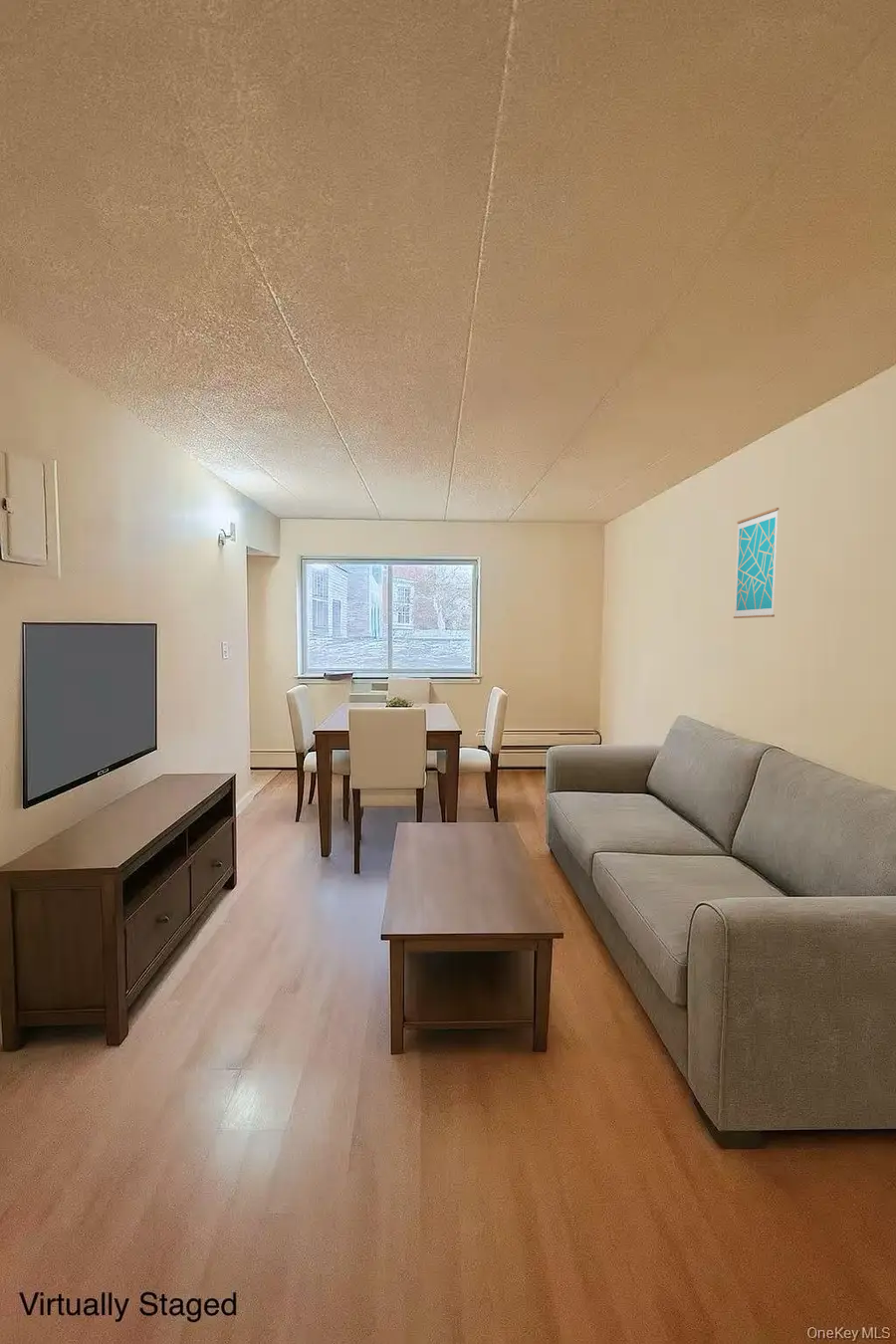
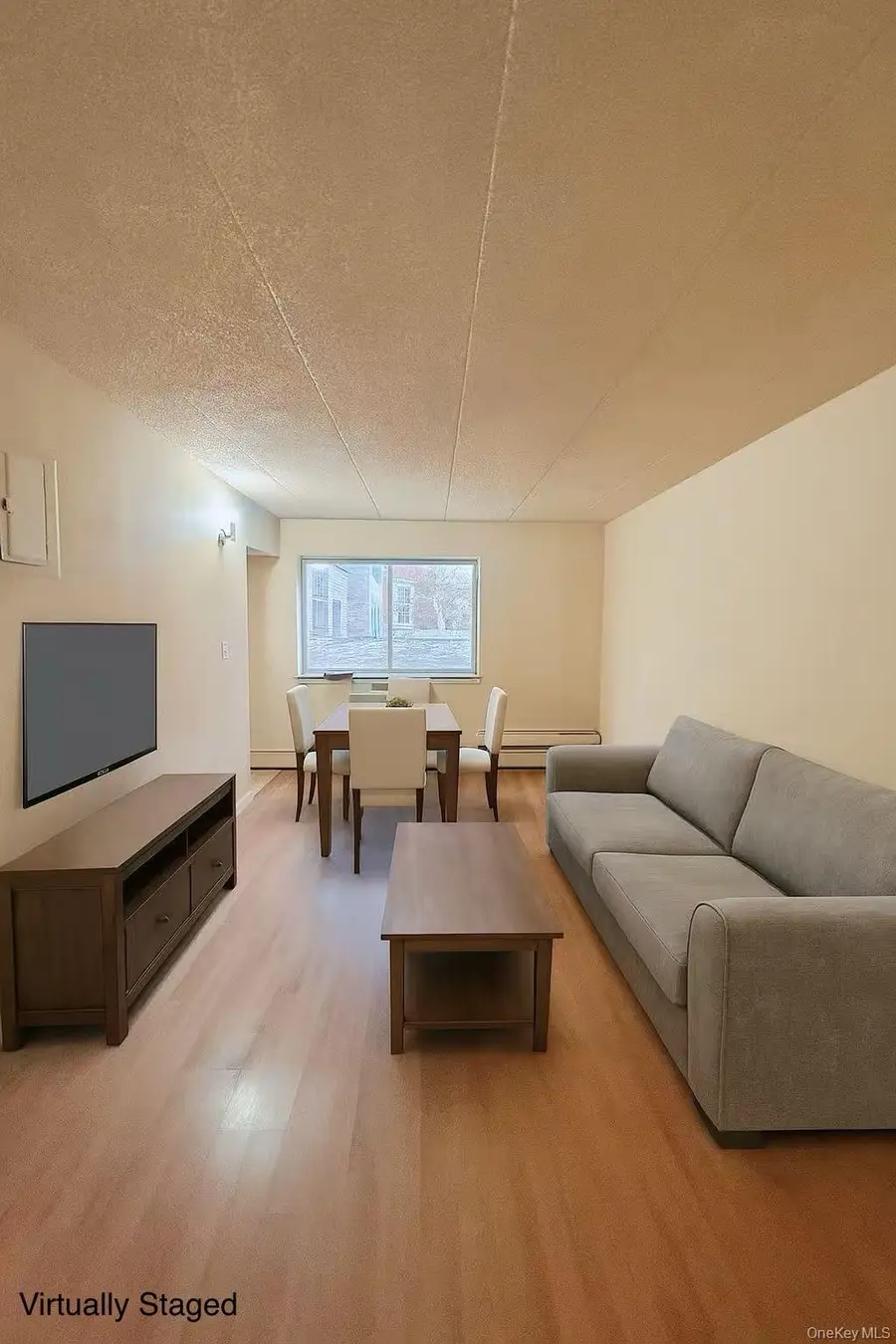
- wall art [733,507,780,619]
